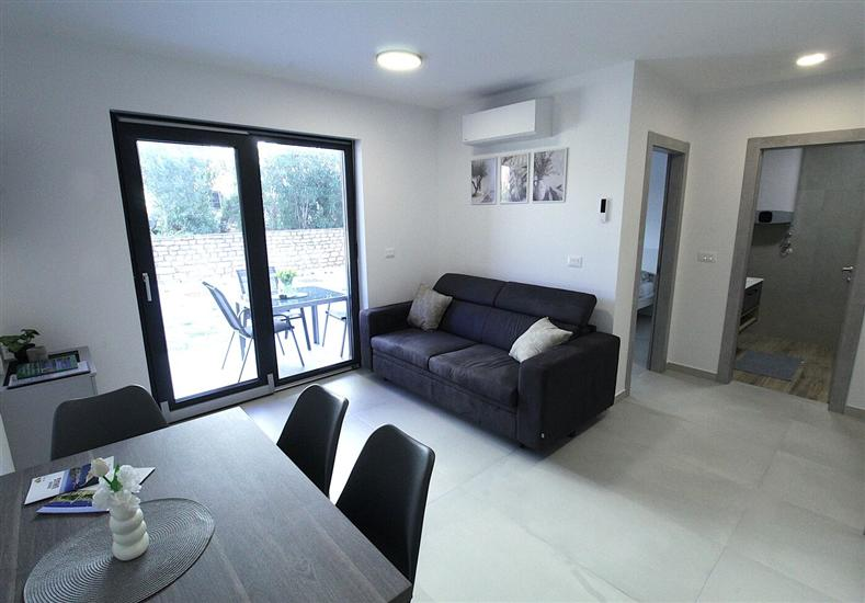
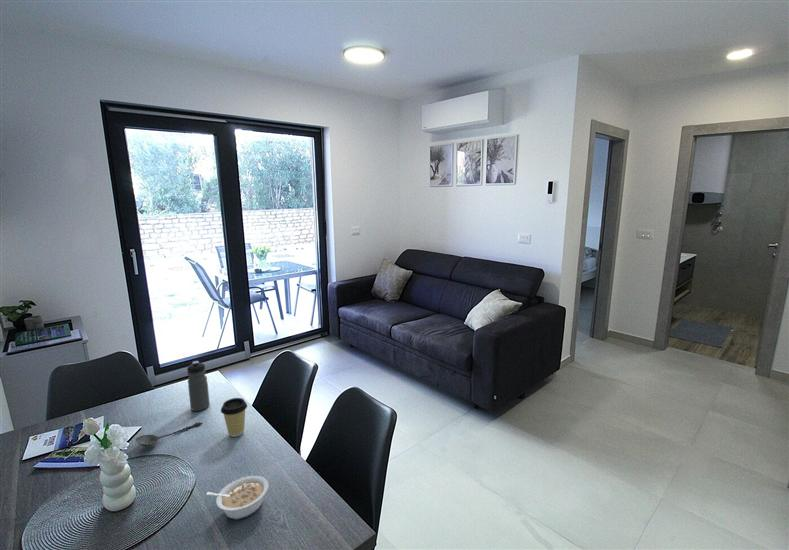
+ water bottle [186,360,211,412]
+ coffee cup [220,397,248,438]
+ legume [205,475,269,520]
+ spoon [134,422,203,447]
